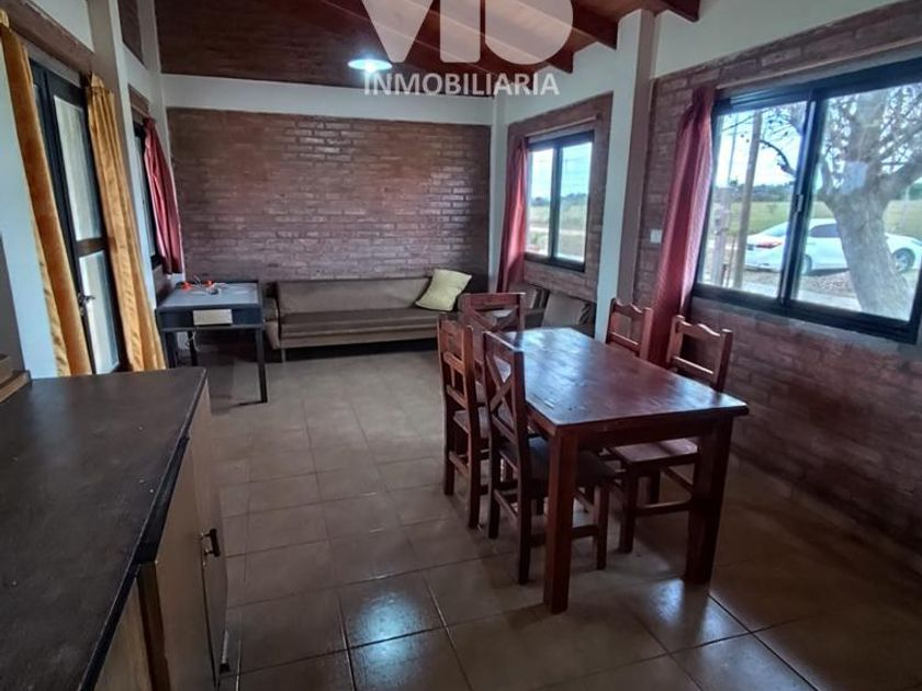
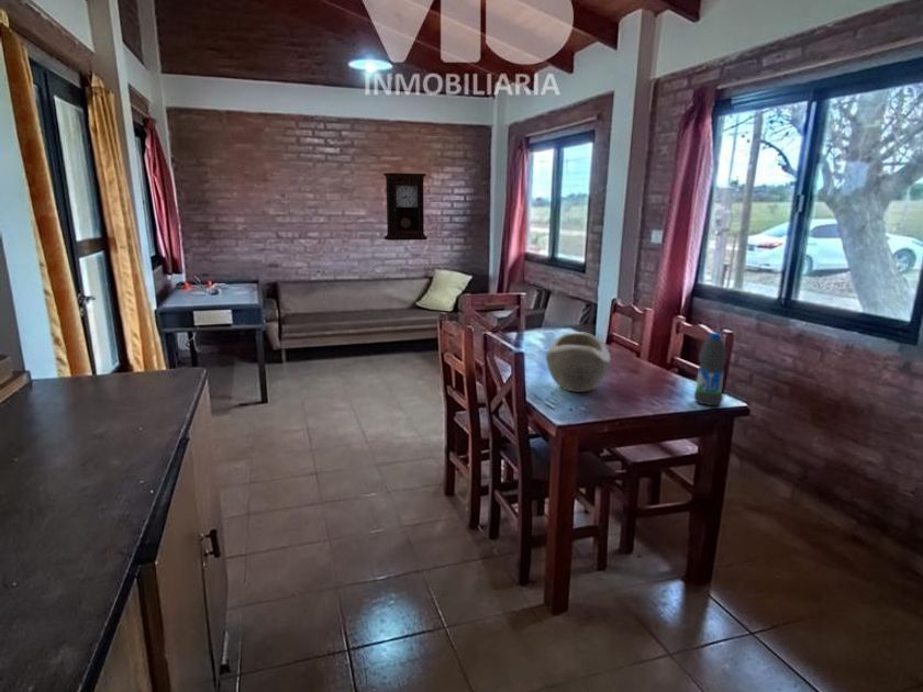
+ decorative bowl [545,331,612,393]
+ pendulum clock [382,171,429,242]
+ water bottle [693,332,727,406]
